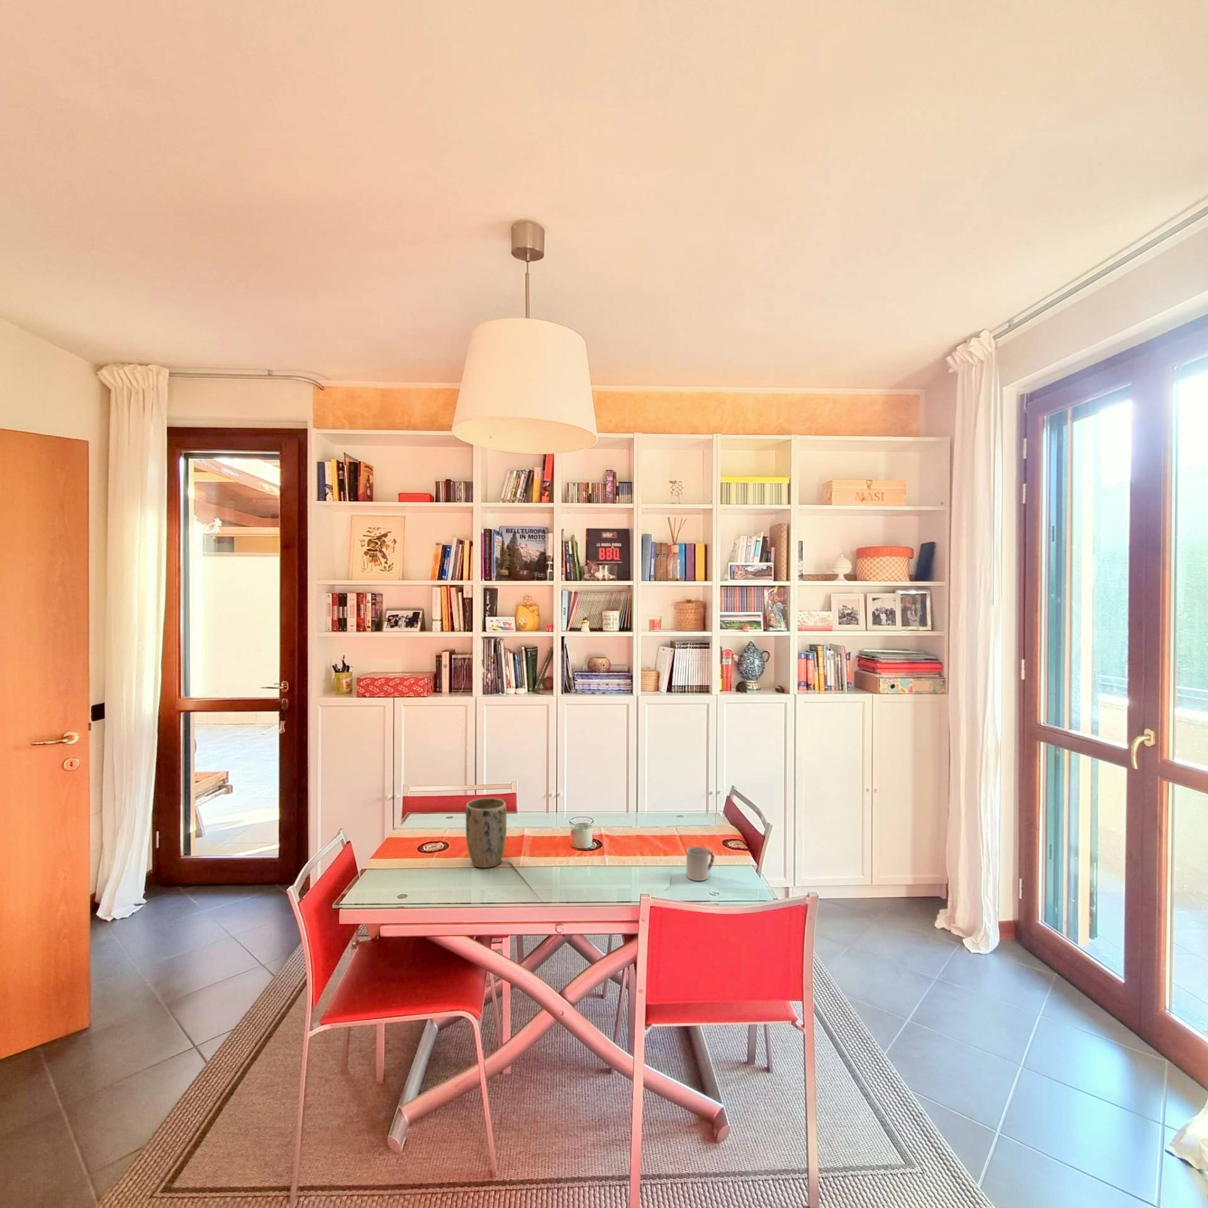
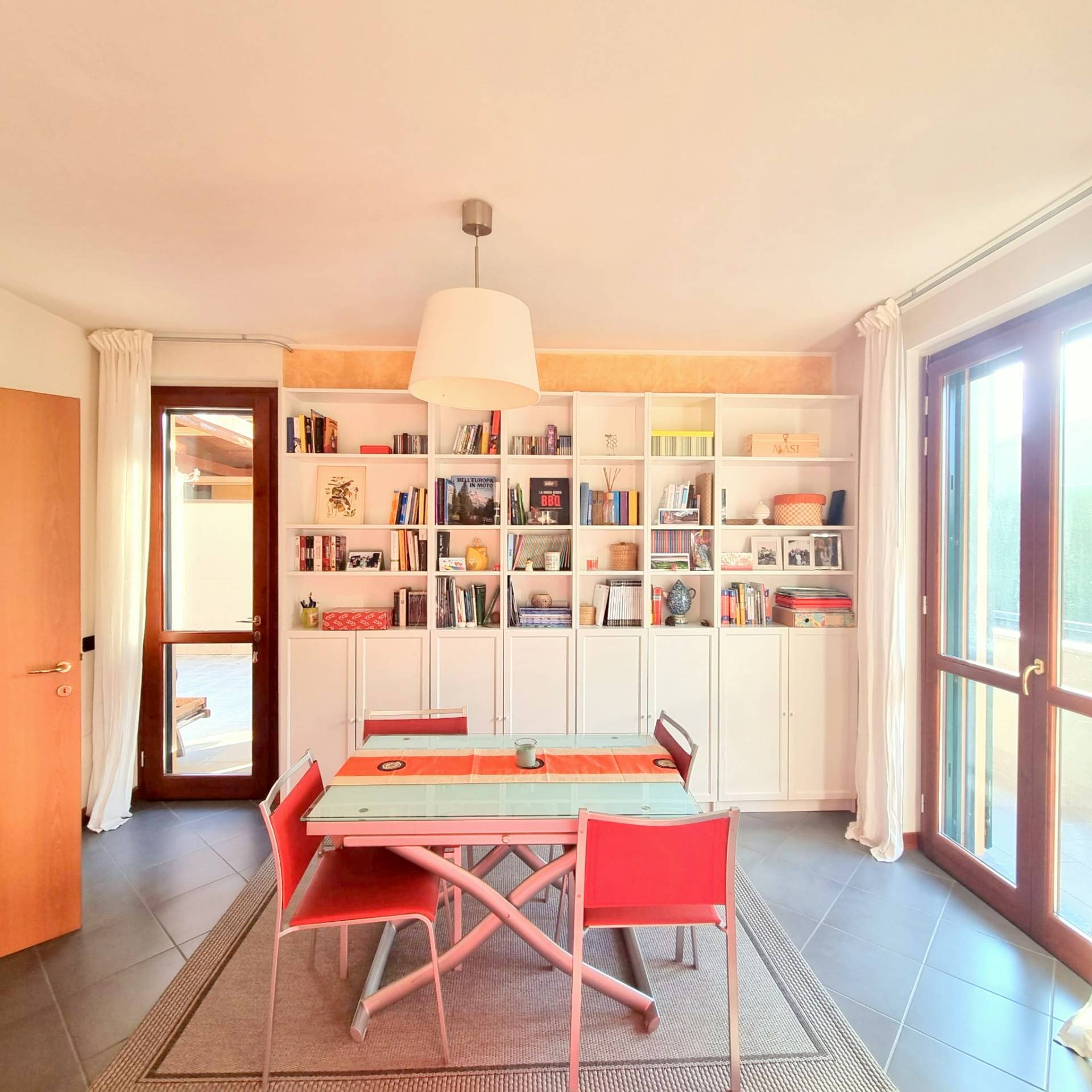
- cup [686,846,716,882]
- plant pot [465,798,507,868]
